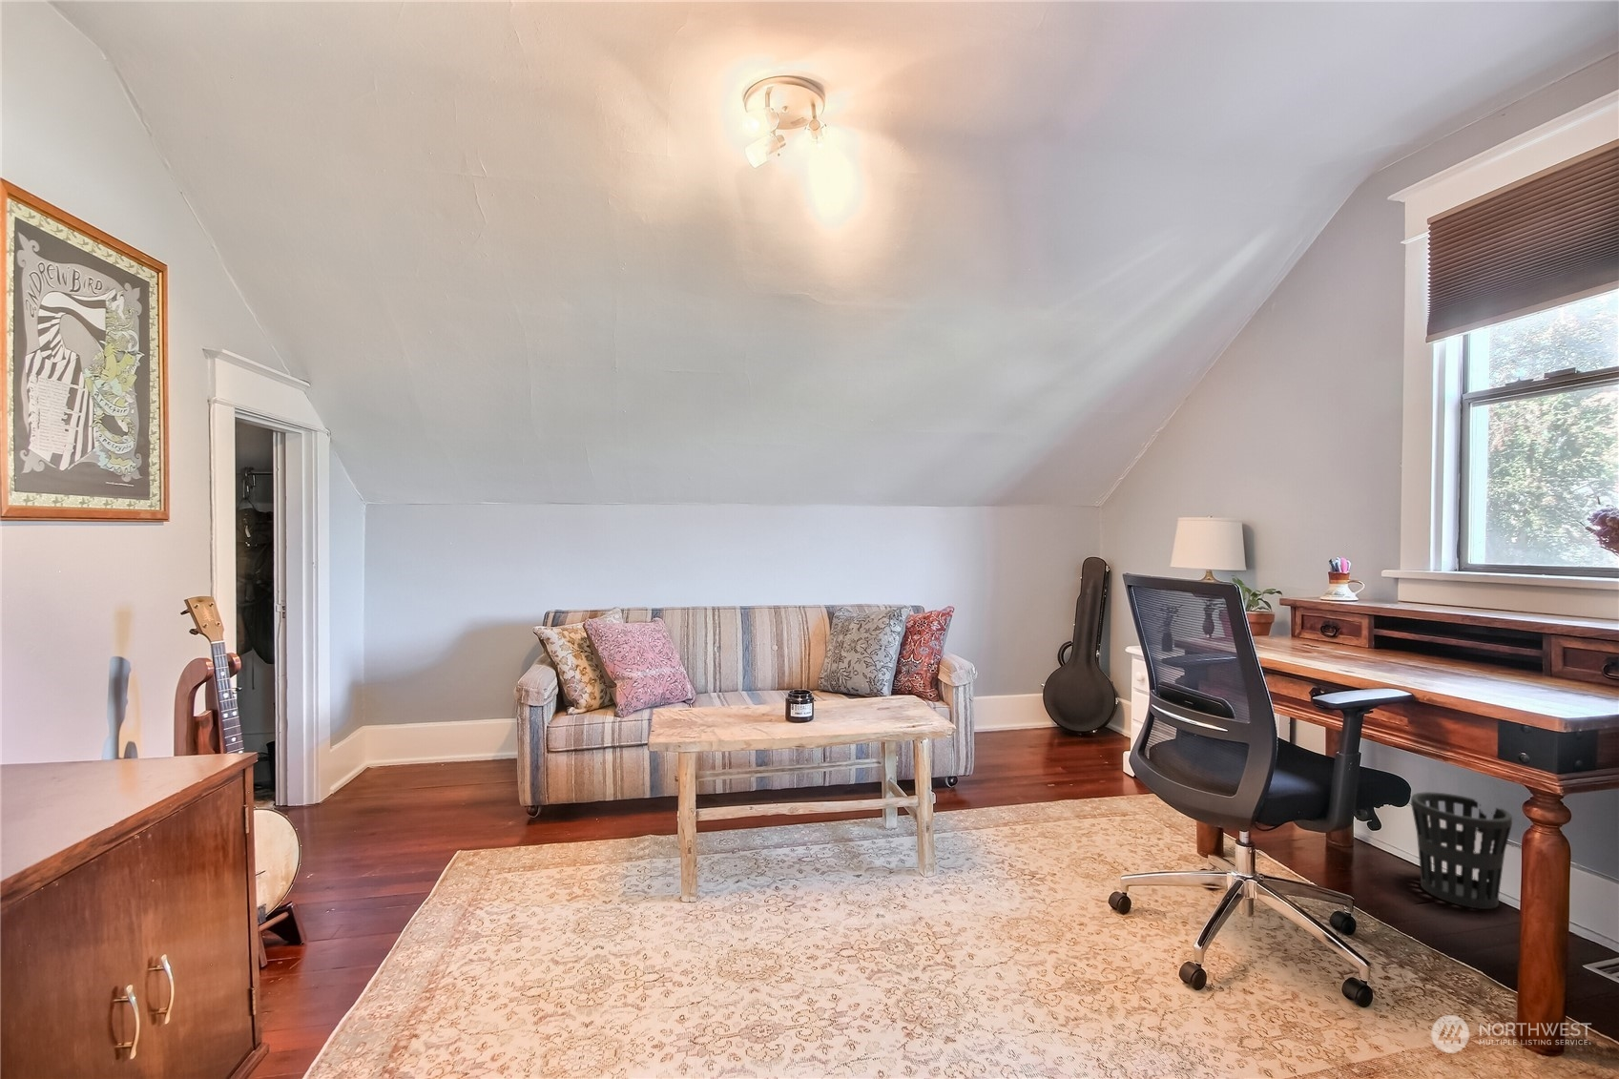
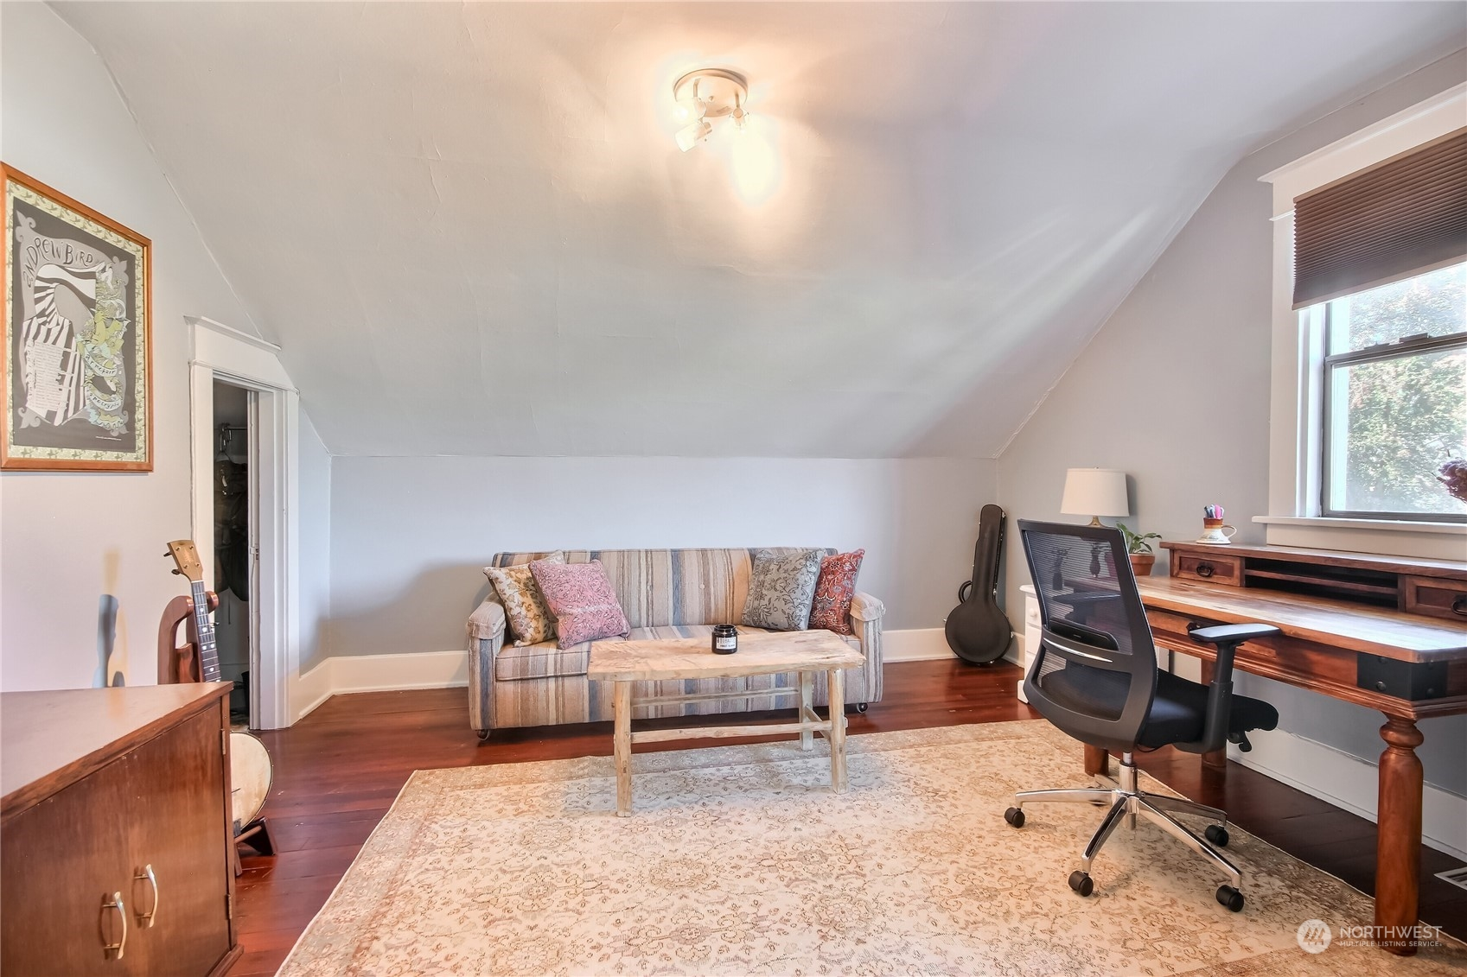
- wastebasket [1410,791,1513,910]
